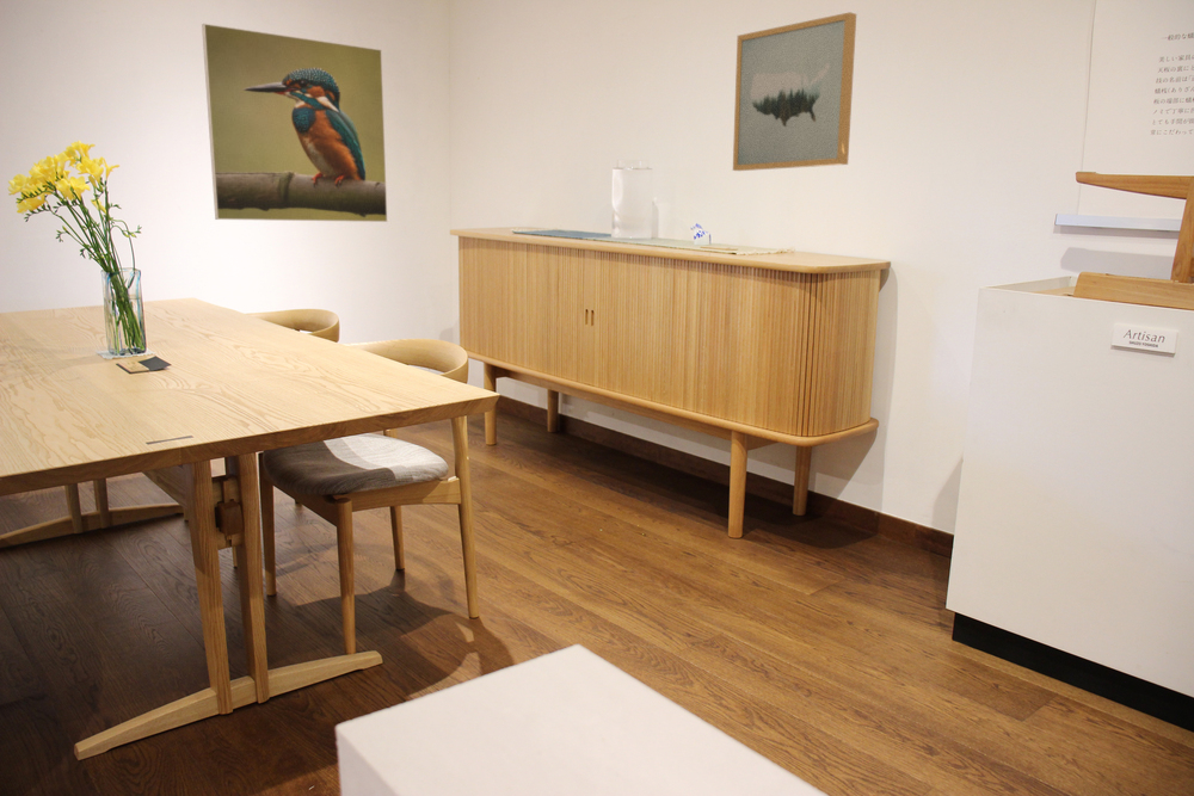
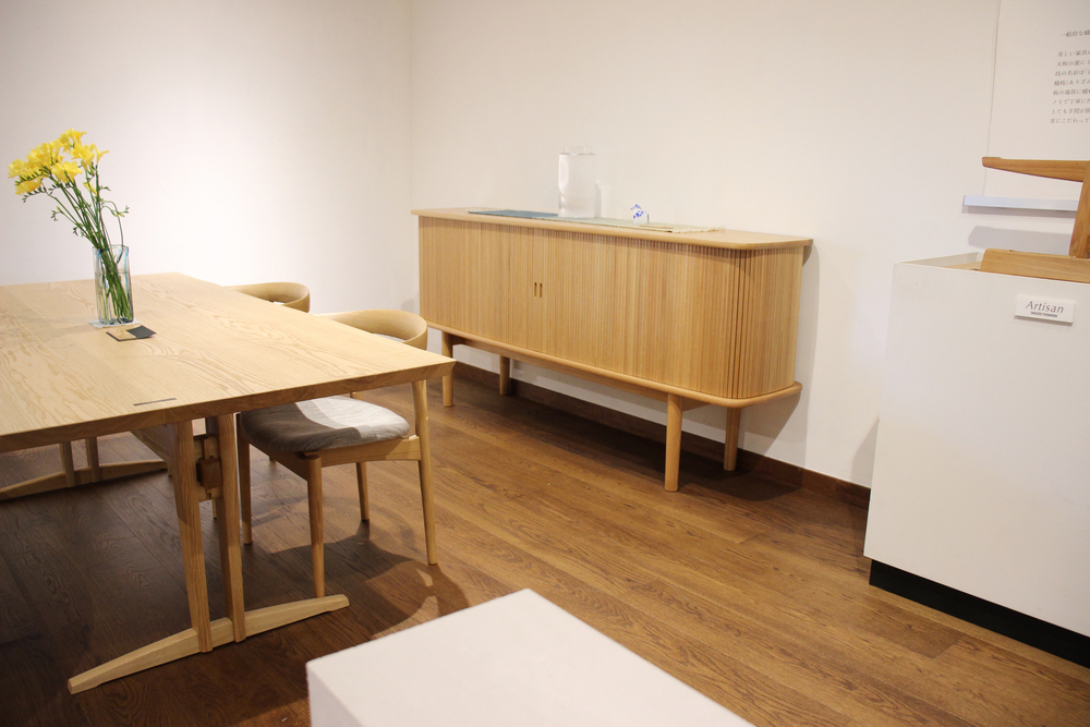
- wall art [732,11,857,172]
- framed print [201,23,388,223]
